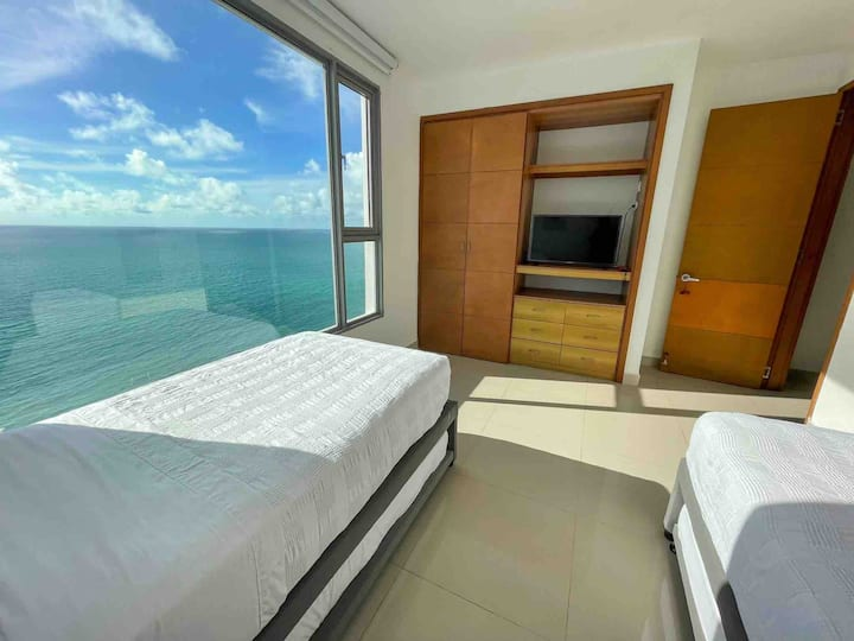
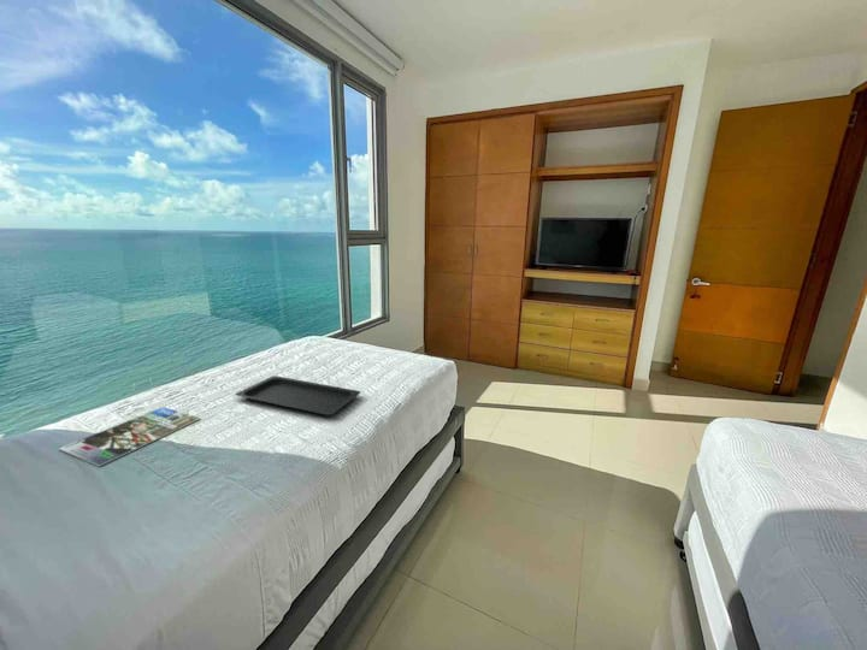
+ serving tray [234,374,361,416]
+ magazine [58,406,202,467]
